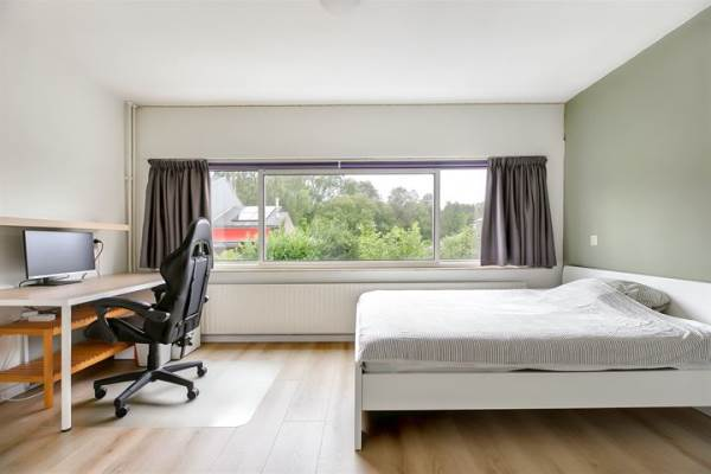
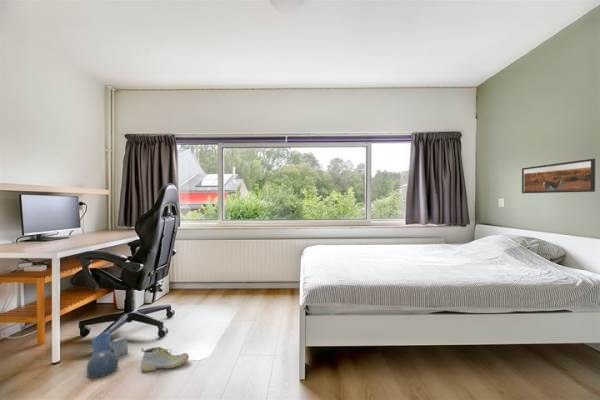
+ shopping bag [86,331,129,379]
+ shoe [140,346,190,372]
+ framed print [521,158,596,194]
